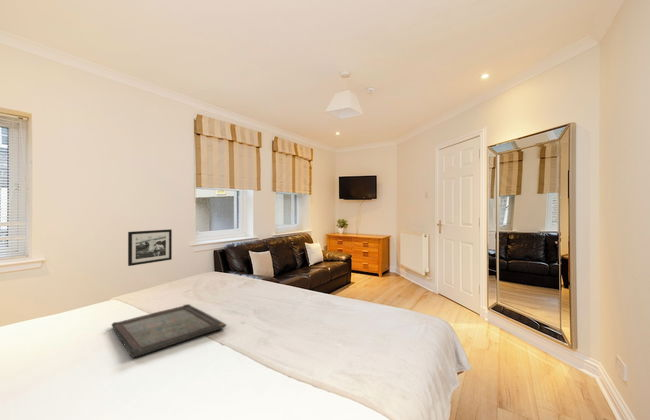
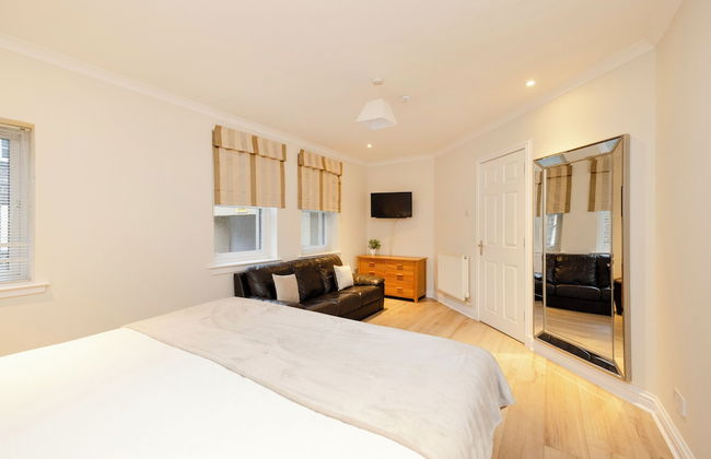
- picture frame [127,228,173,267]
- serving tray [111,303,227,359]
